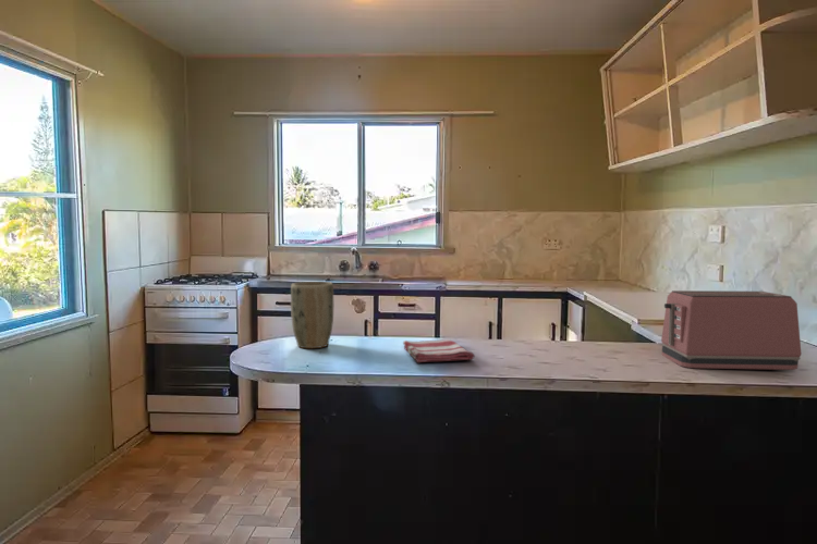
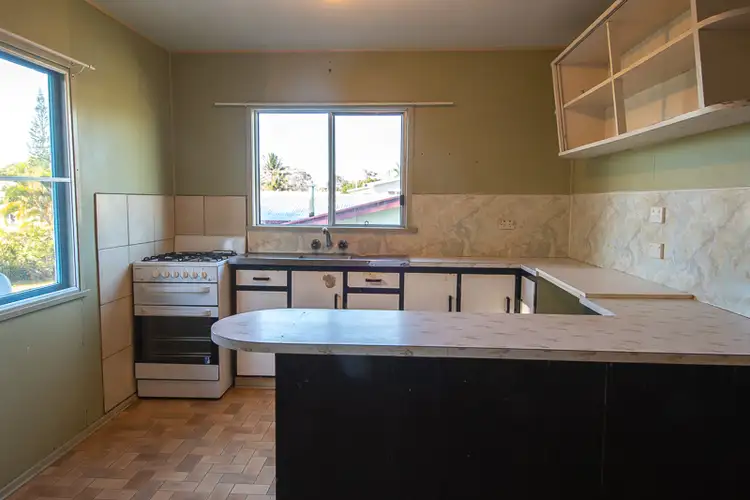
- dish towel [402,338,476,363]
- plant pot [290,281,334,349]
- toaster [660,289,803,371]
